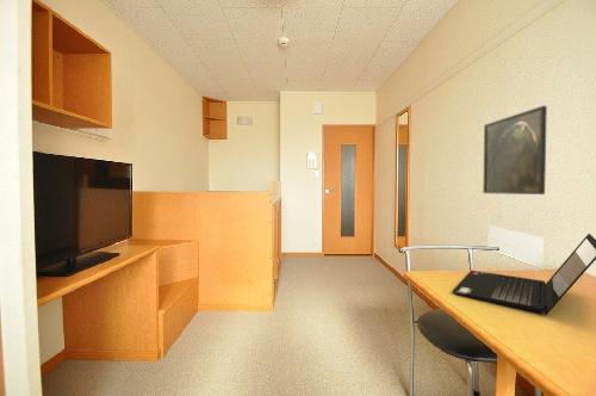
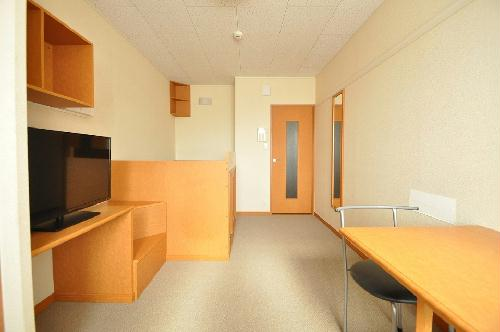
- laptop computer [452,233,596,316]
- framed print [482,105,548,196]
